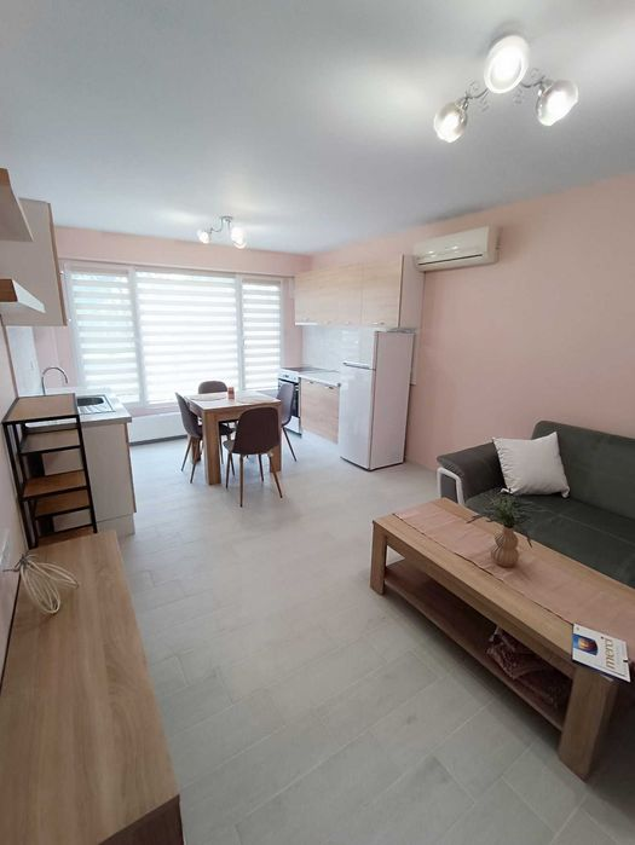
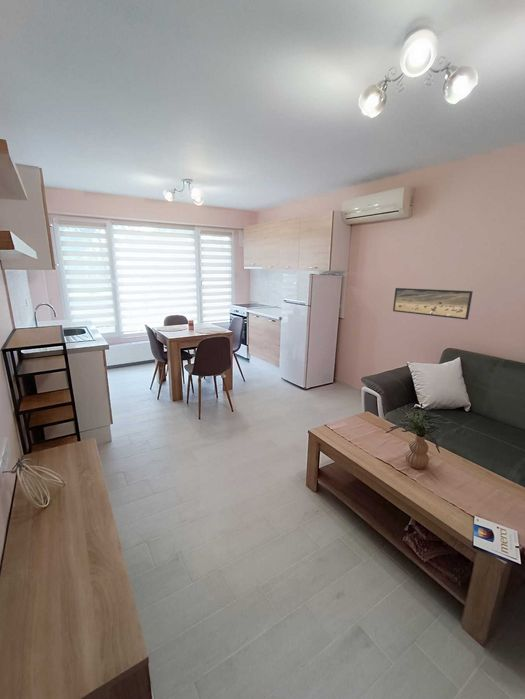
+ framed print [392,287,474,321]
